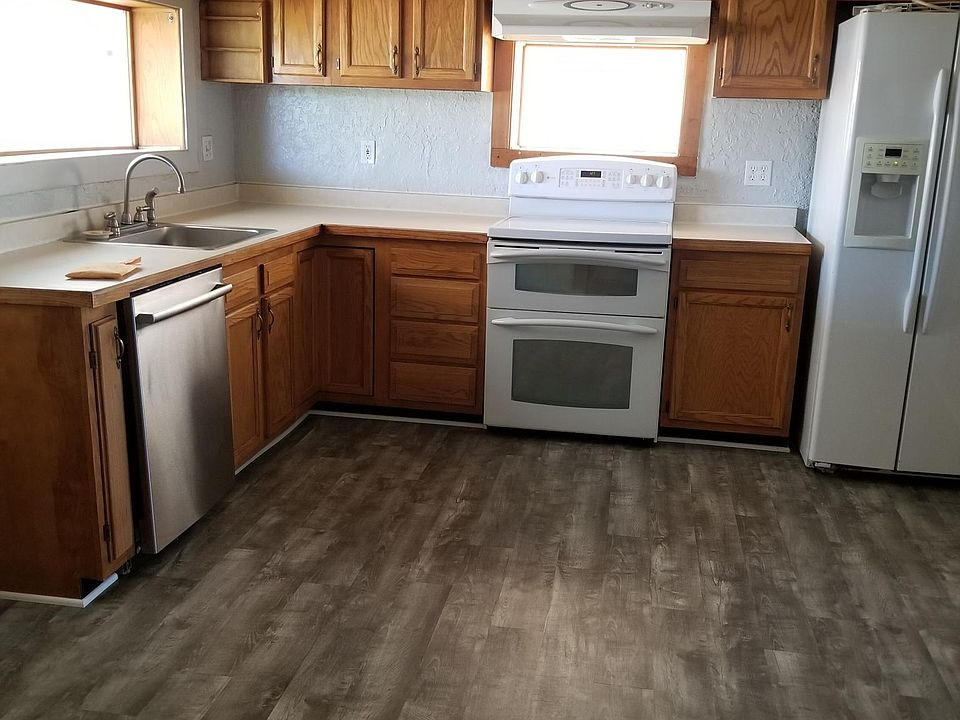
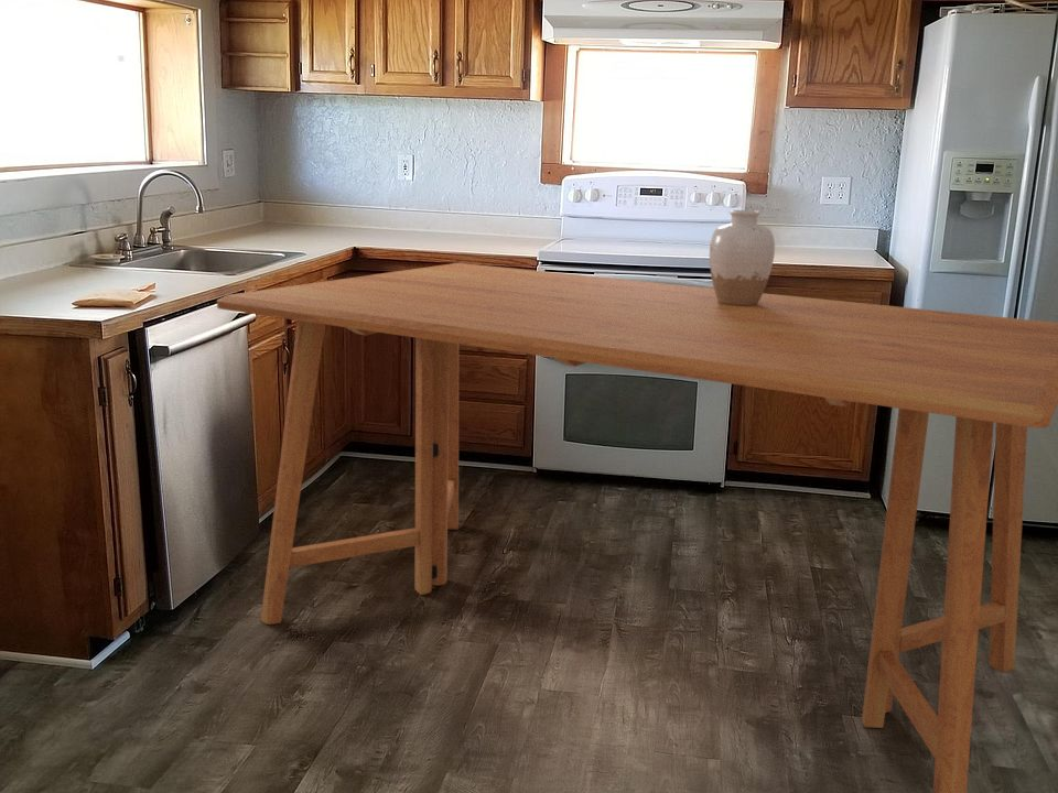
+ dining table [216,262,1058,793]
+ vase [709,209,776,306]
